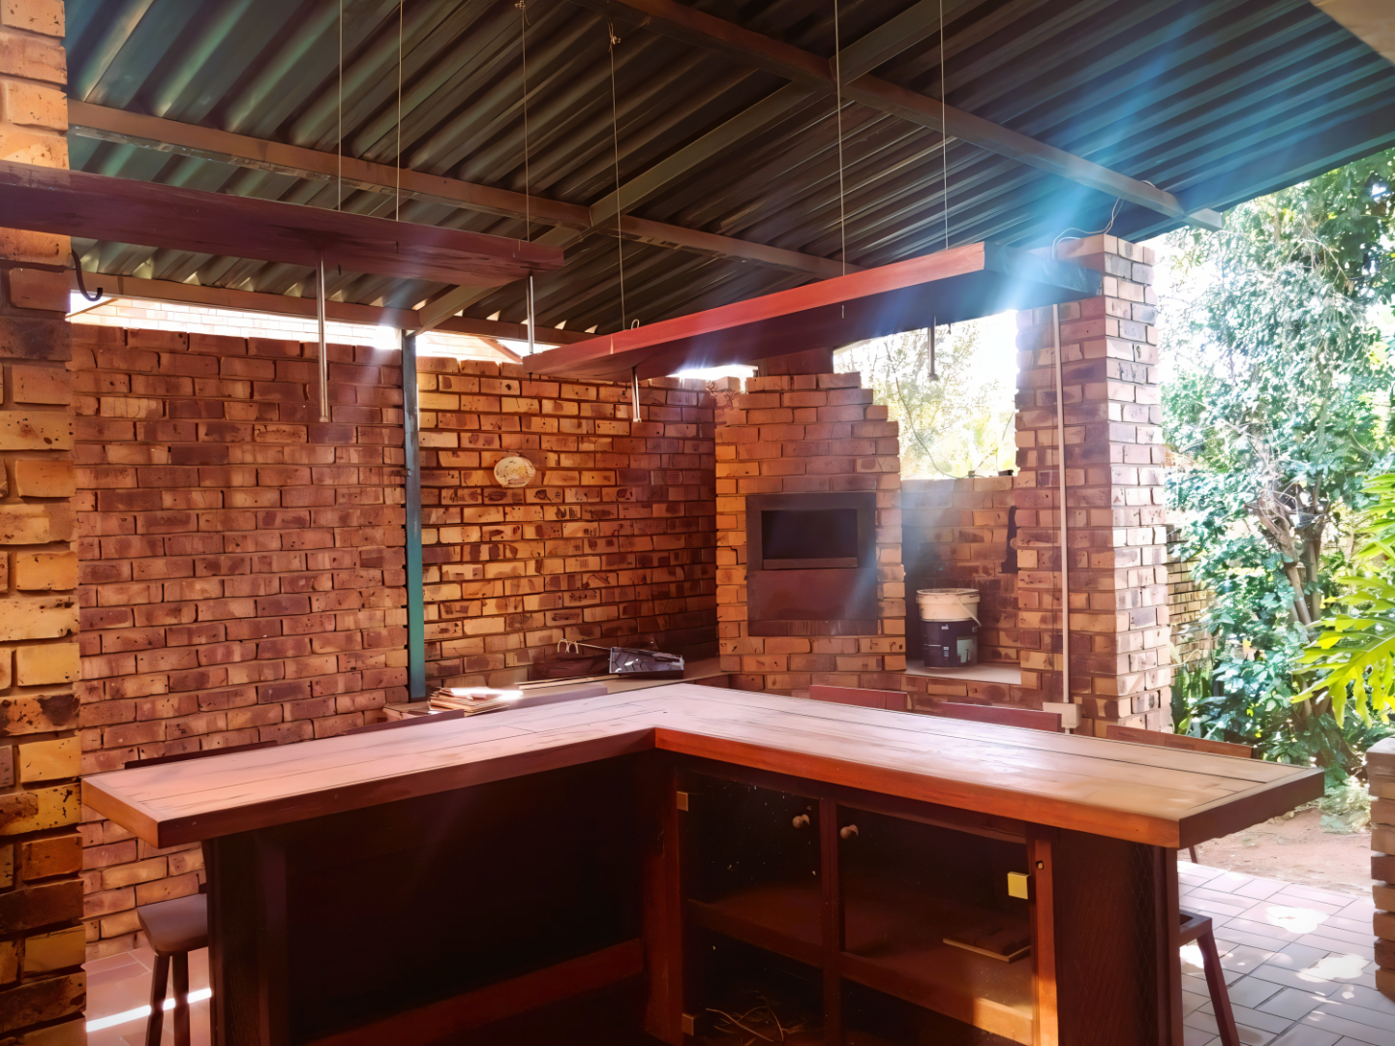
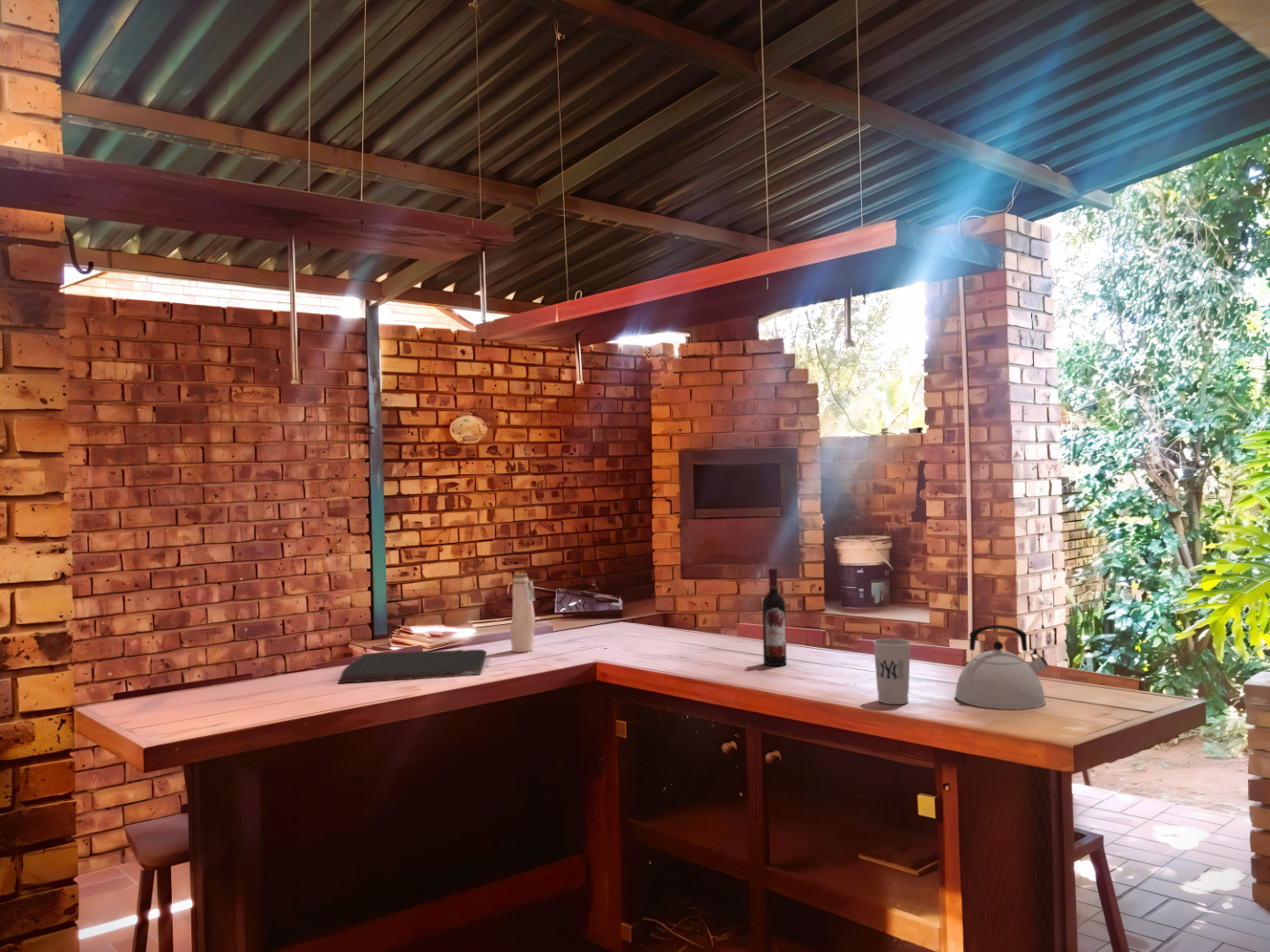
+ cutting board [337,649,487,684]
+ wine bottle [761,568,787,666]
+ cup [873,637,911,705]
+ water bottle [509,572,536,653]
+ kettle [954,624,1049,710]
